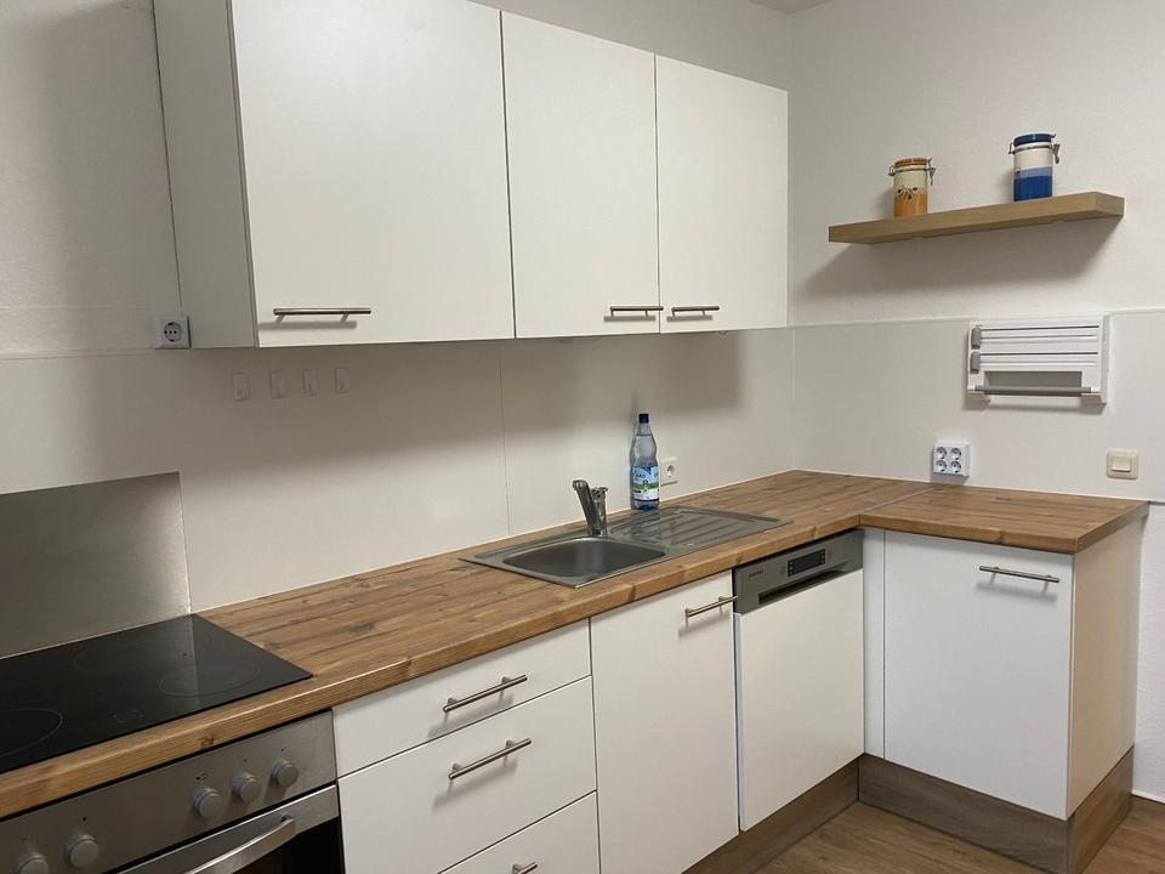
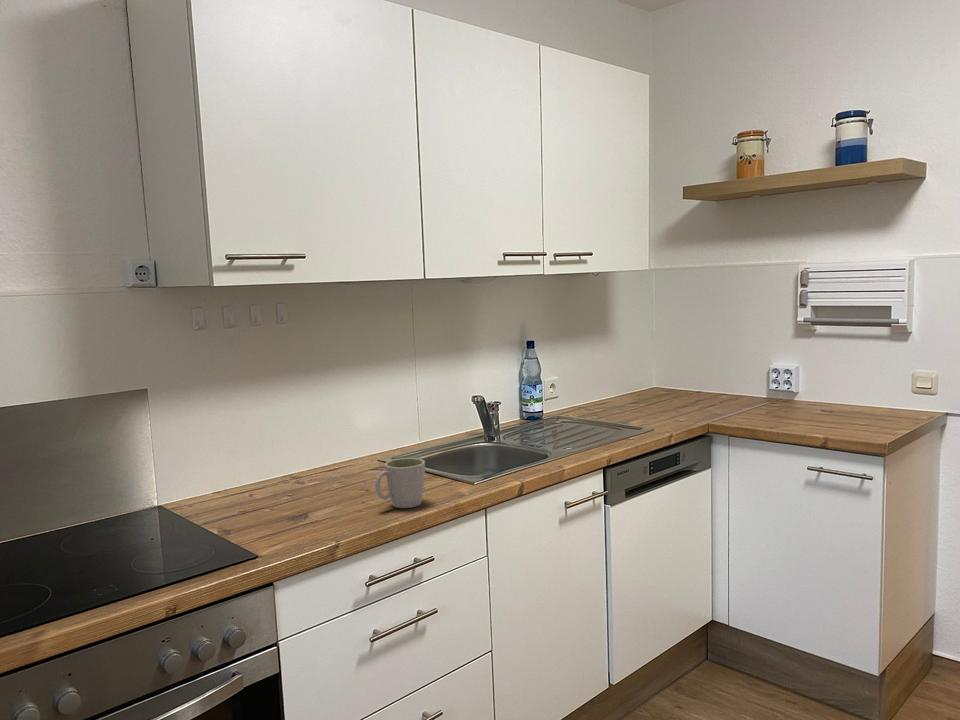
+ mug [374,457,426,509]
